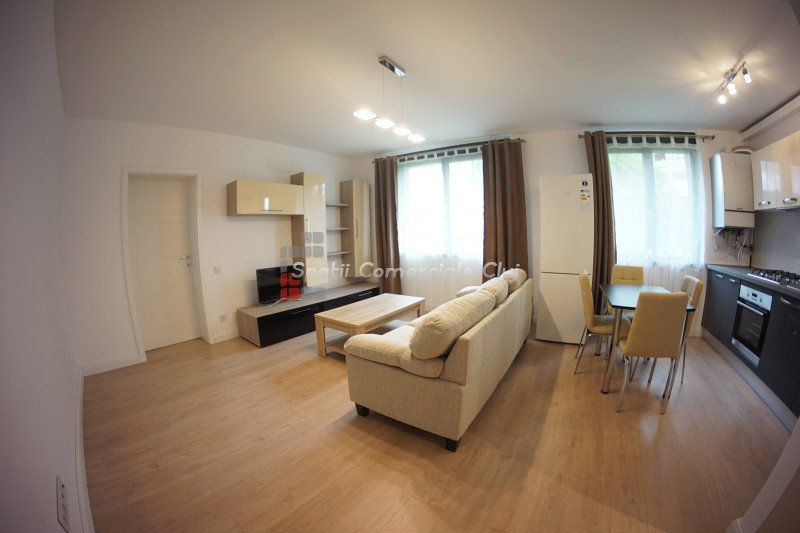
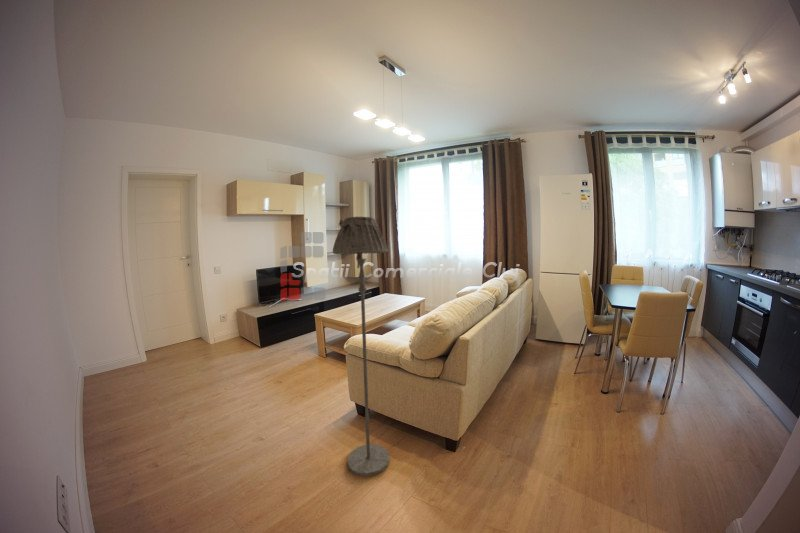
+ floor lamp [332,216,391,477]
